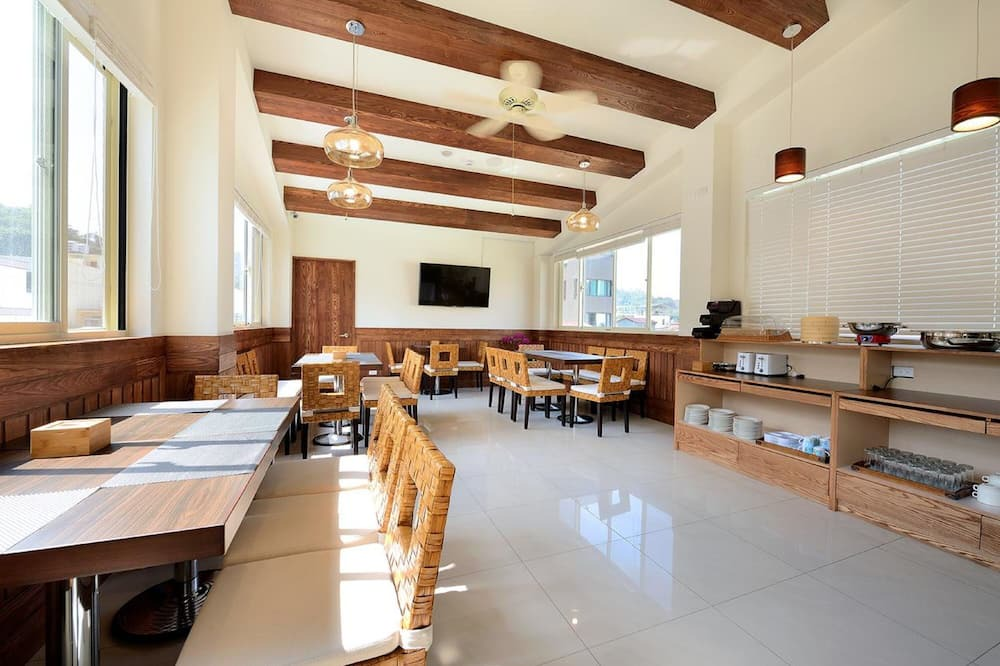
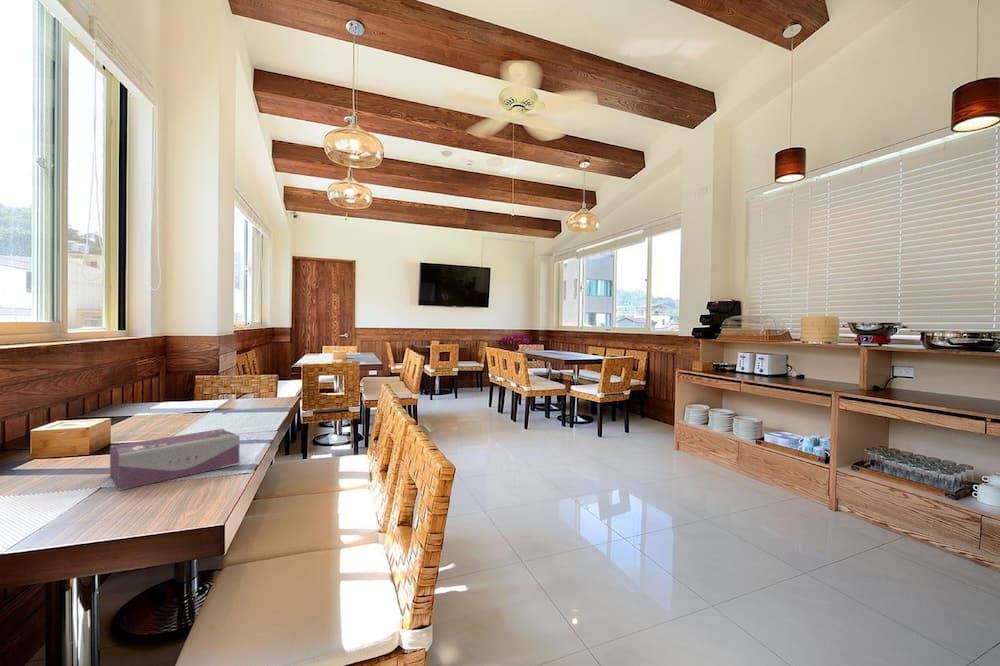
+ tissue box [109,428,241,491]
